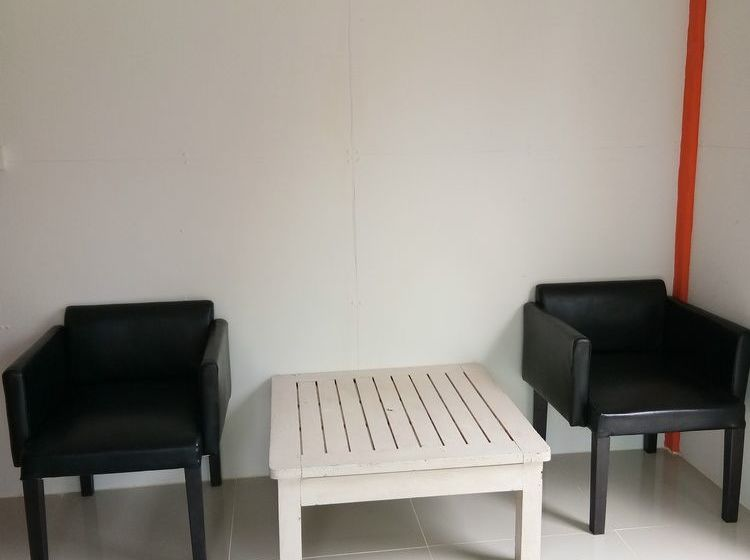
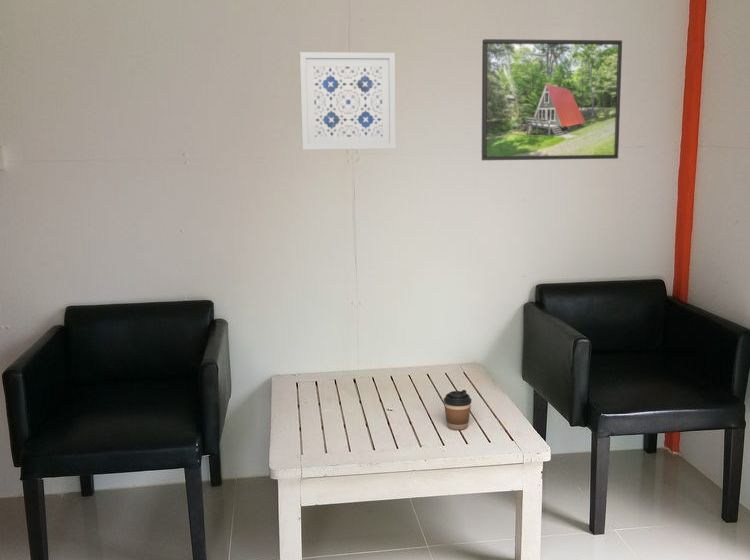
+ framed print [481,38,623,161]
+ wall art [299,51,397,151]
+ coffee cup [443,389,472,431]
